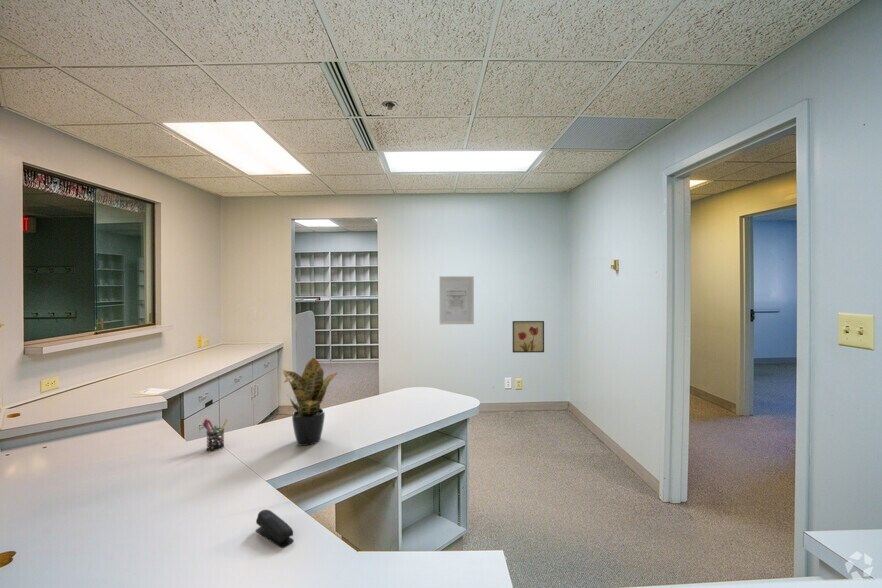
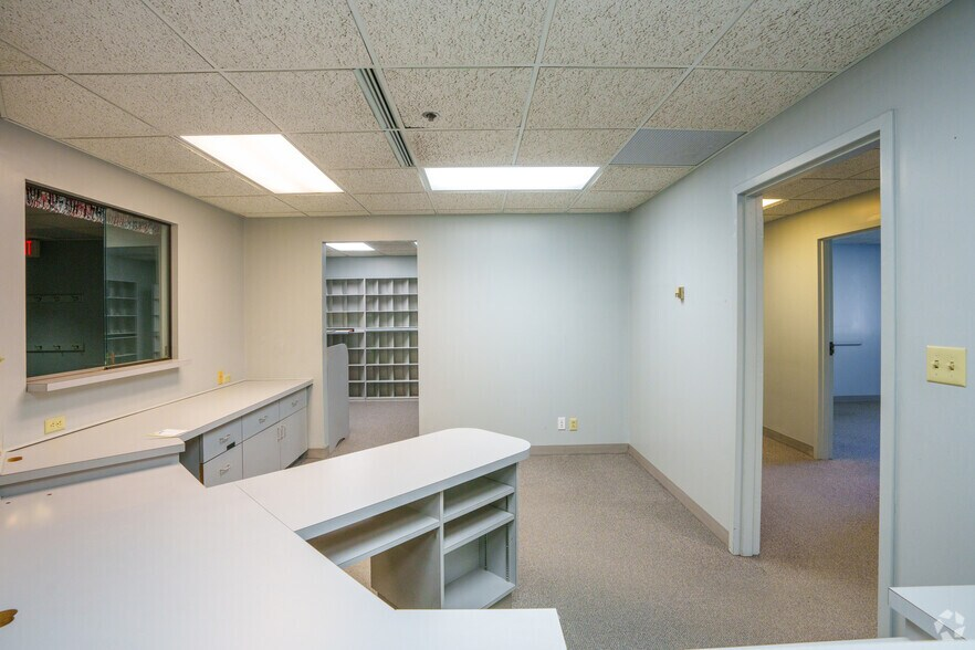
- wall art [512,320,545,354]
- stapler [255,509,295,549]
- potted plant [281,357,339,447]
- wall art [439,275,475,325]
- pen holder [202,418,229,452]
